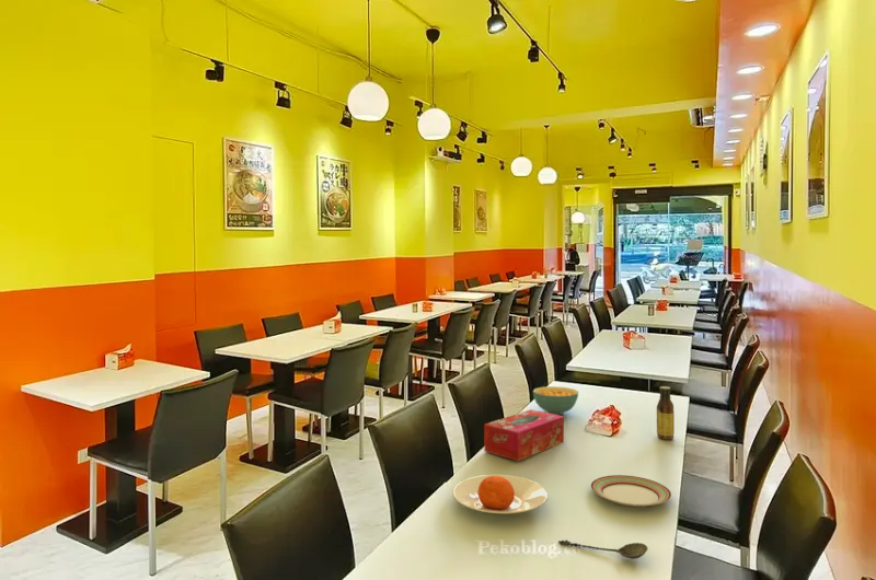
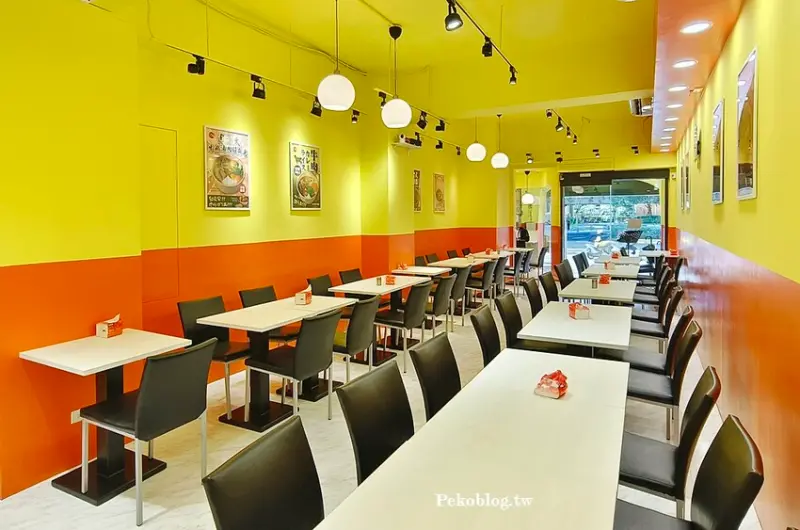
- tissue box [483,408,565,462]
- sauce bottle [656,385,676,441]
- plate [452,474,549,514]
- cereal bowl [532,385,579,416]
- spoon [557,540,649,560]
- plate [590,474,672,508]
